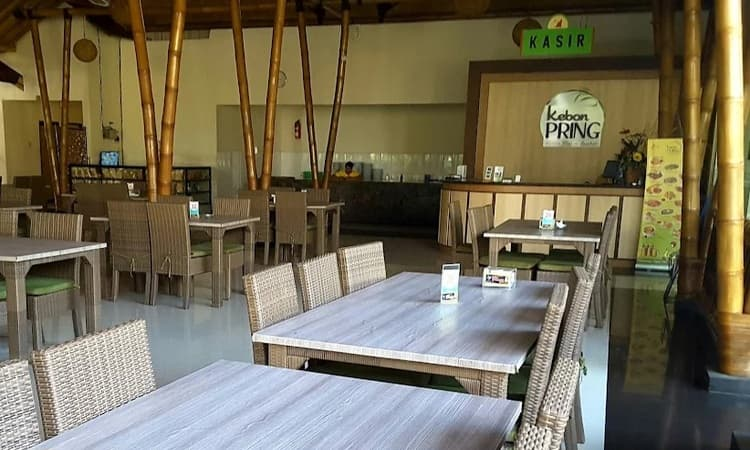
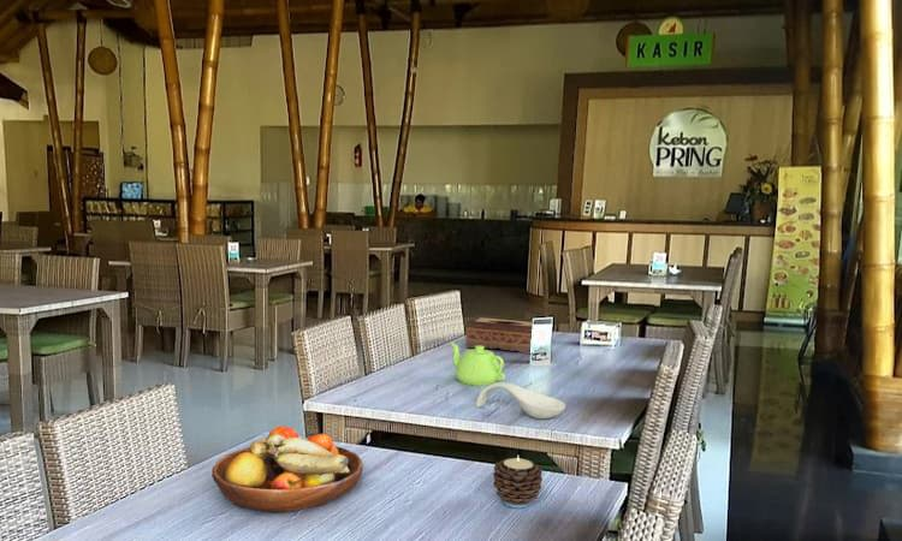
+ teapot [449,341,506,387]
+ candle [492,454,544,509]
+ spoon rest [475,381,566,420]
+ fruit bowl [210,426,363,513]
+ tissue box [464,314,533,355]
